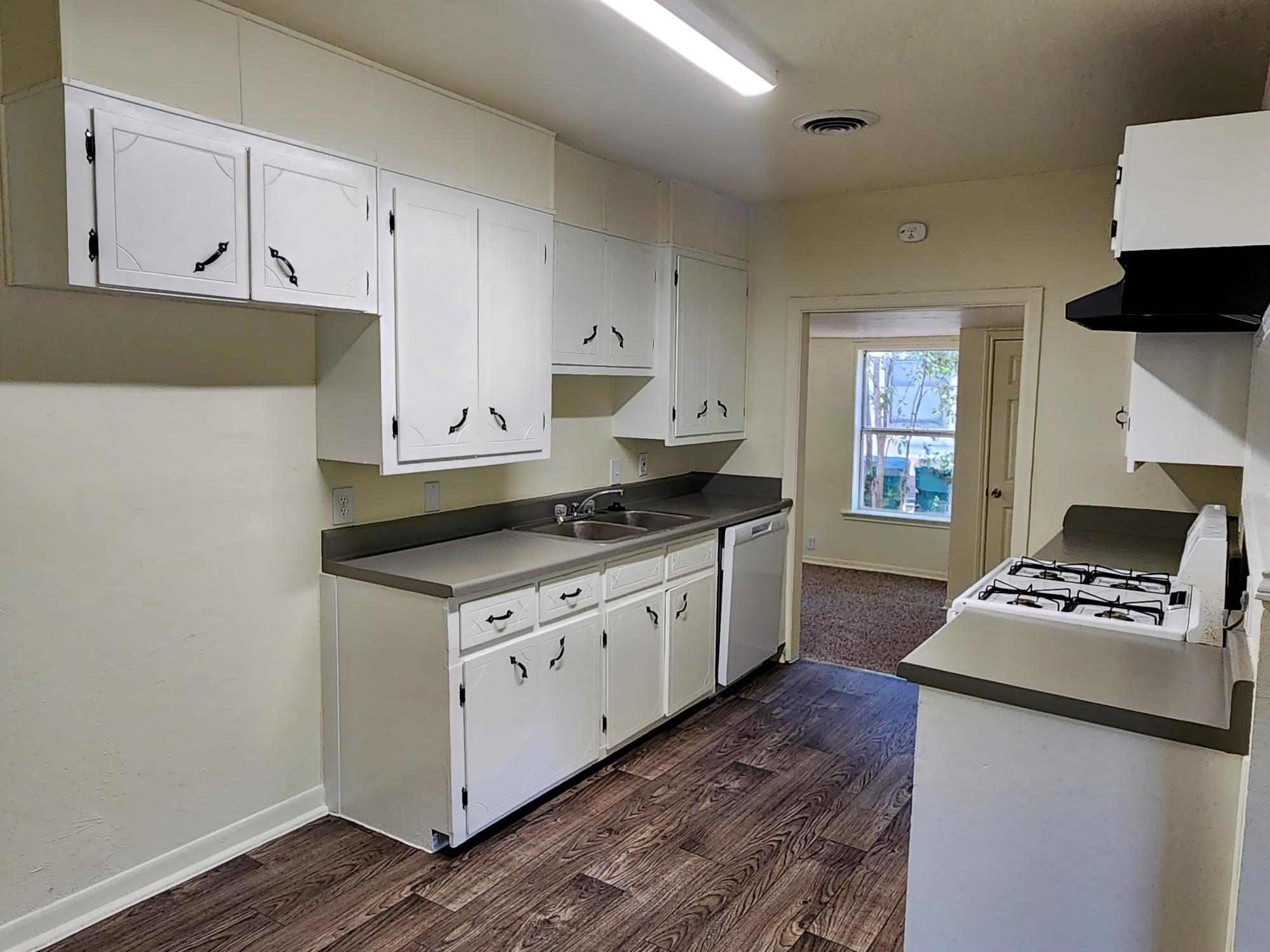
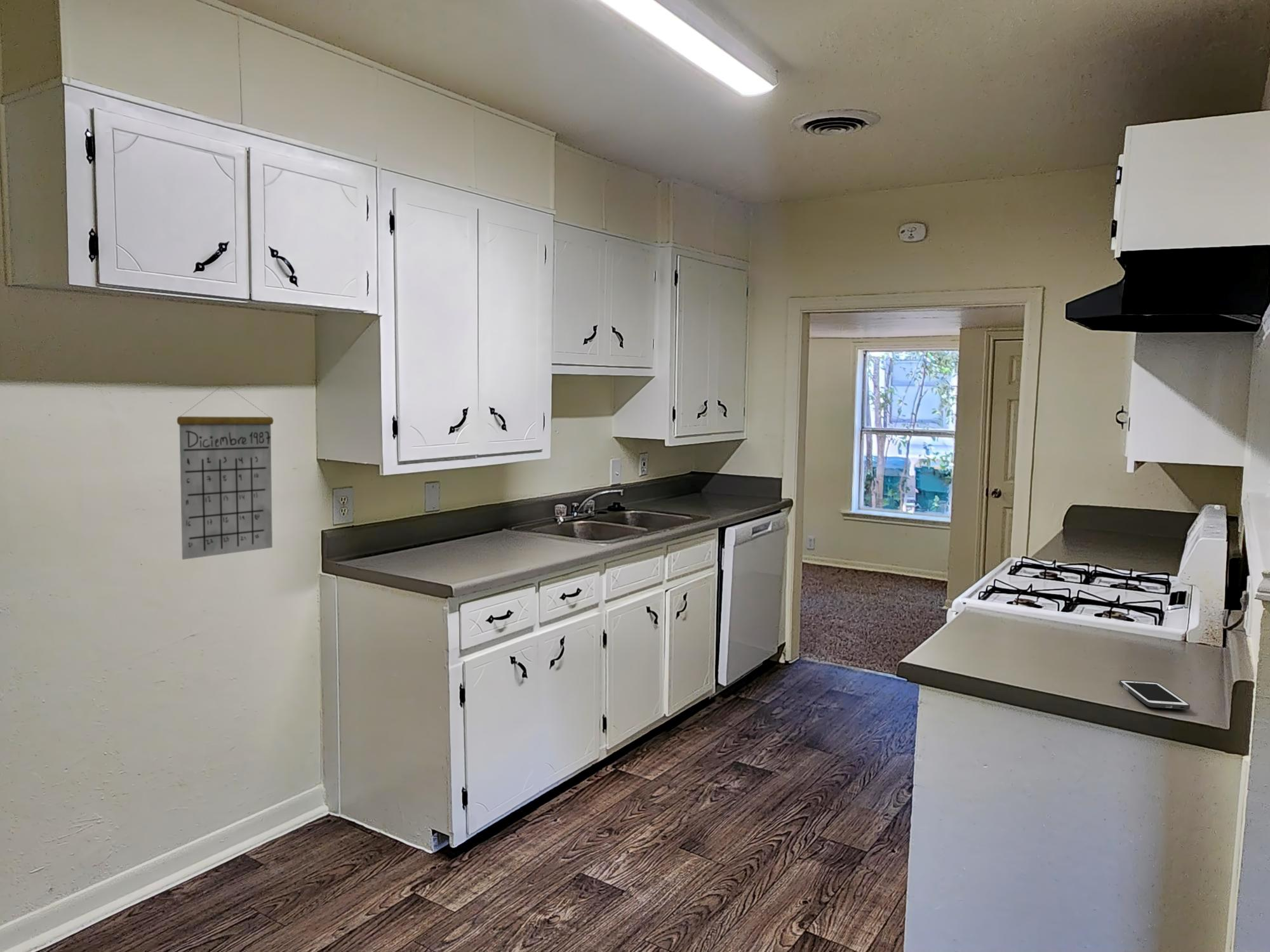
+ cell phone [1119,679,1191,710]
+ calendar [177,383,274,560]
